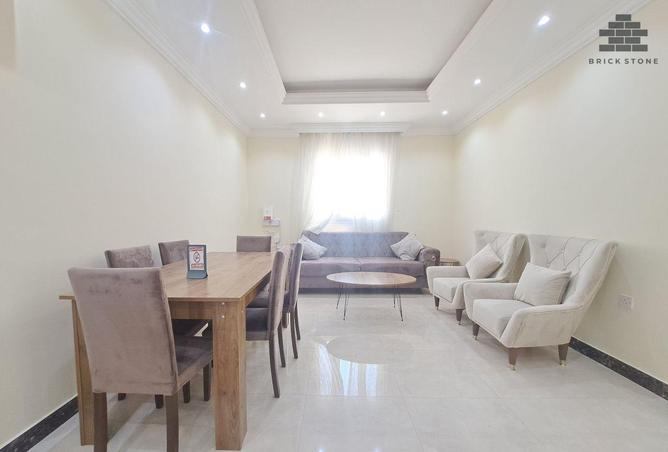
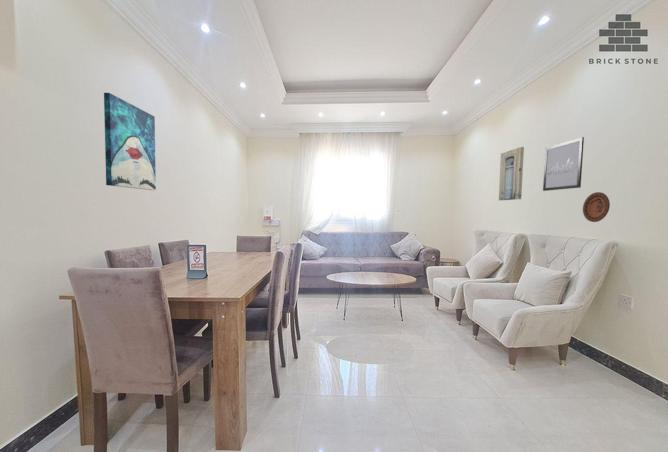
+ wall art [542,136,585,192]
+ decorative plate [582,191,611,223]
+ wall art [103,92,157,191]
+ wall art [498,146,525,201]
